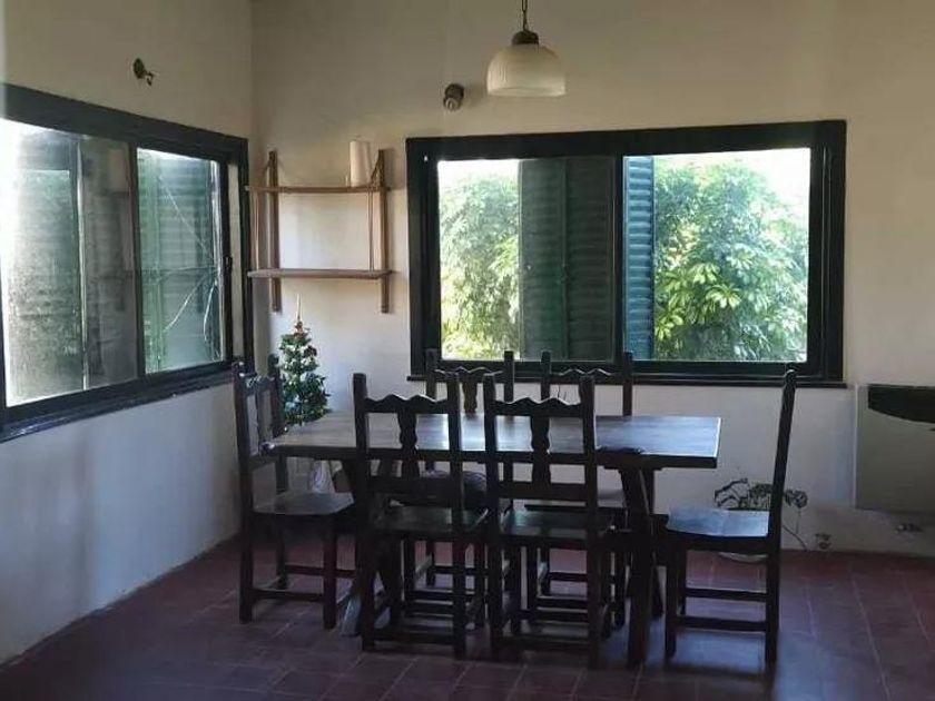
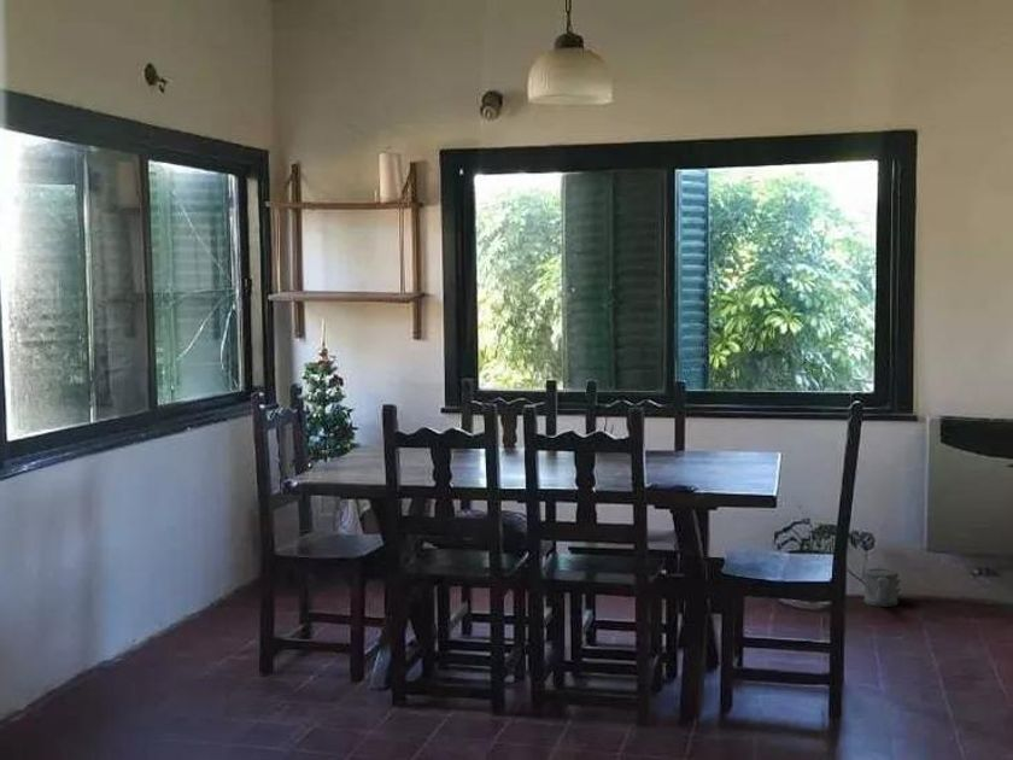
+ watering can [862,565,900,608]
